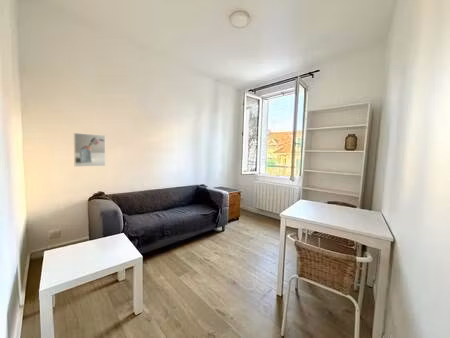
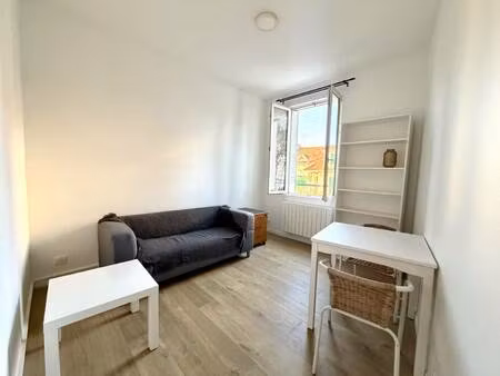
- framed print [73,132,106,168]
